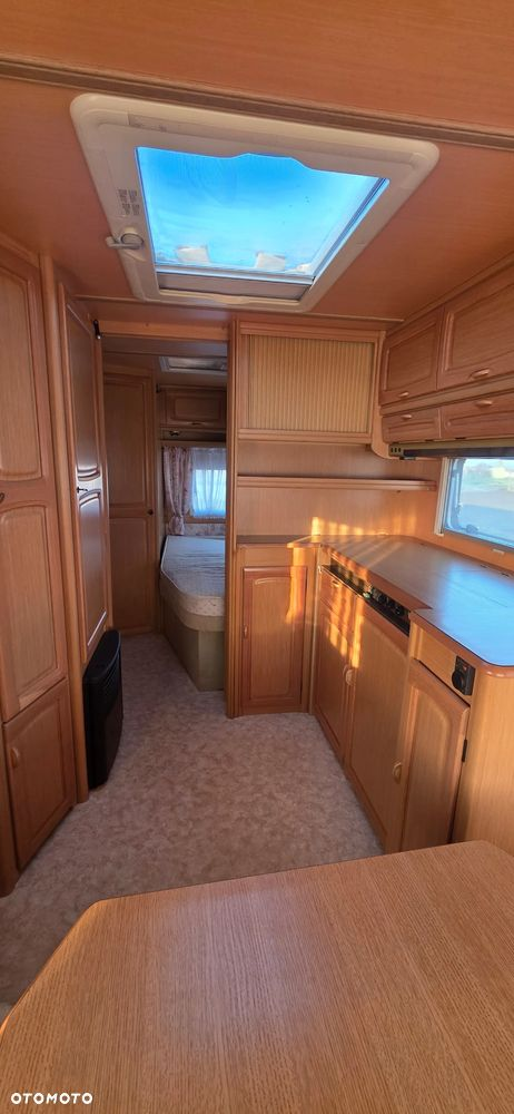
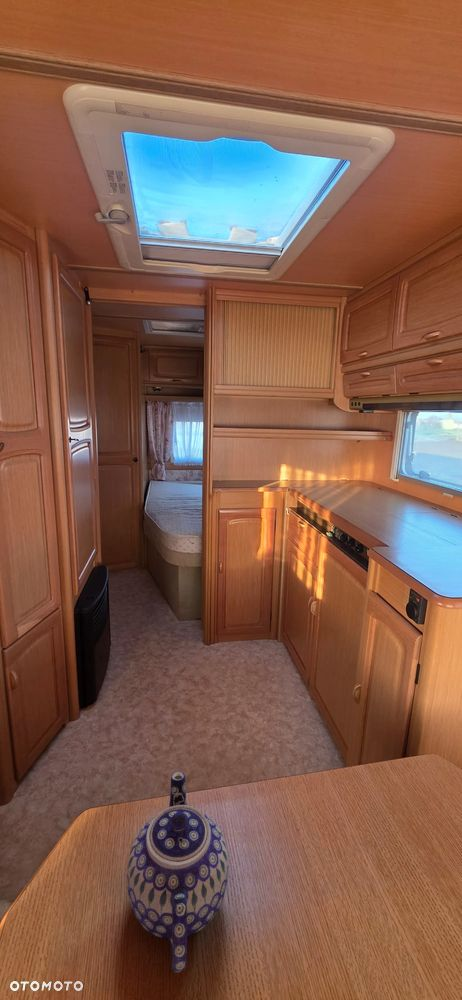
+ teapot [126,770,229,973]
